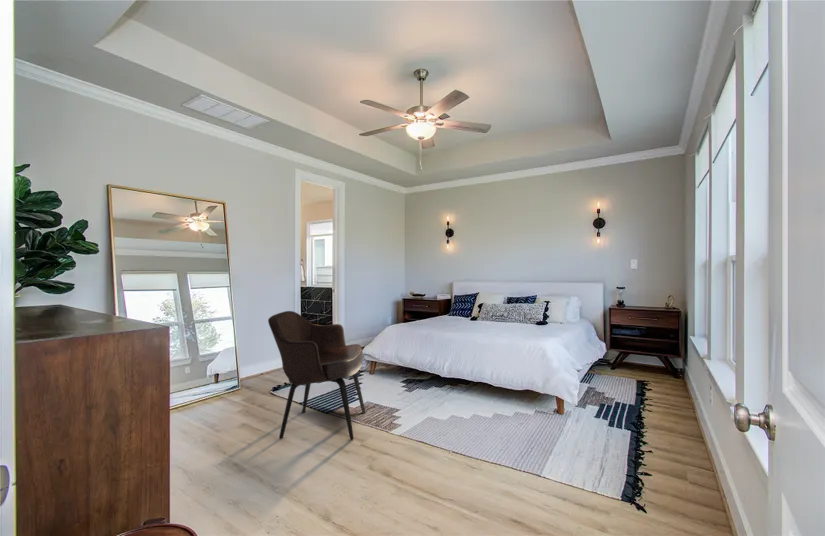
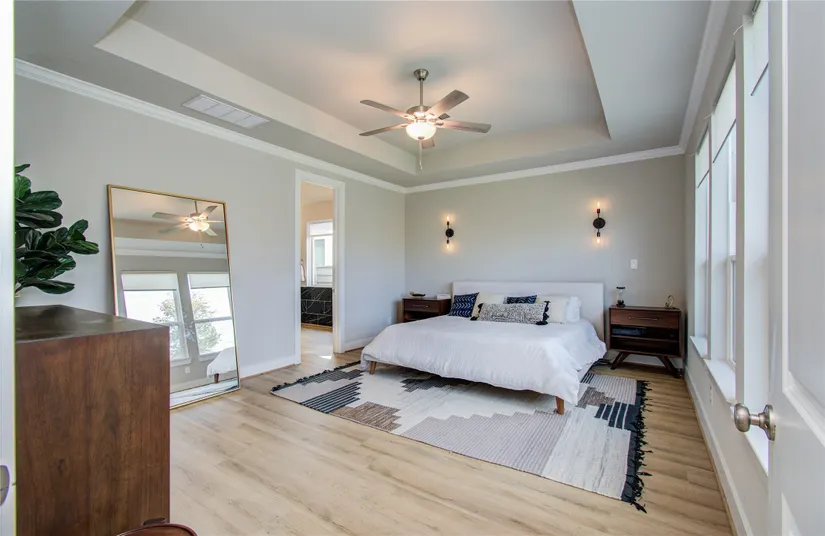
- armchair [267,310,367,441]
